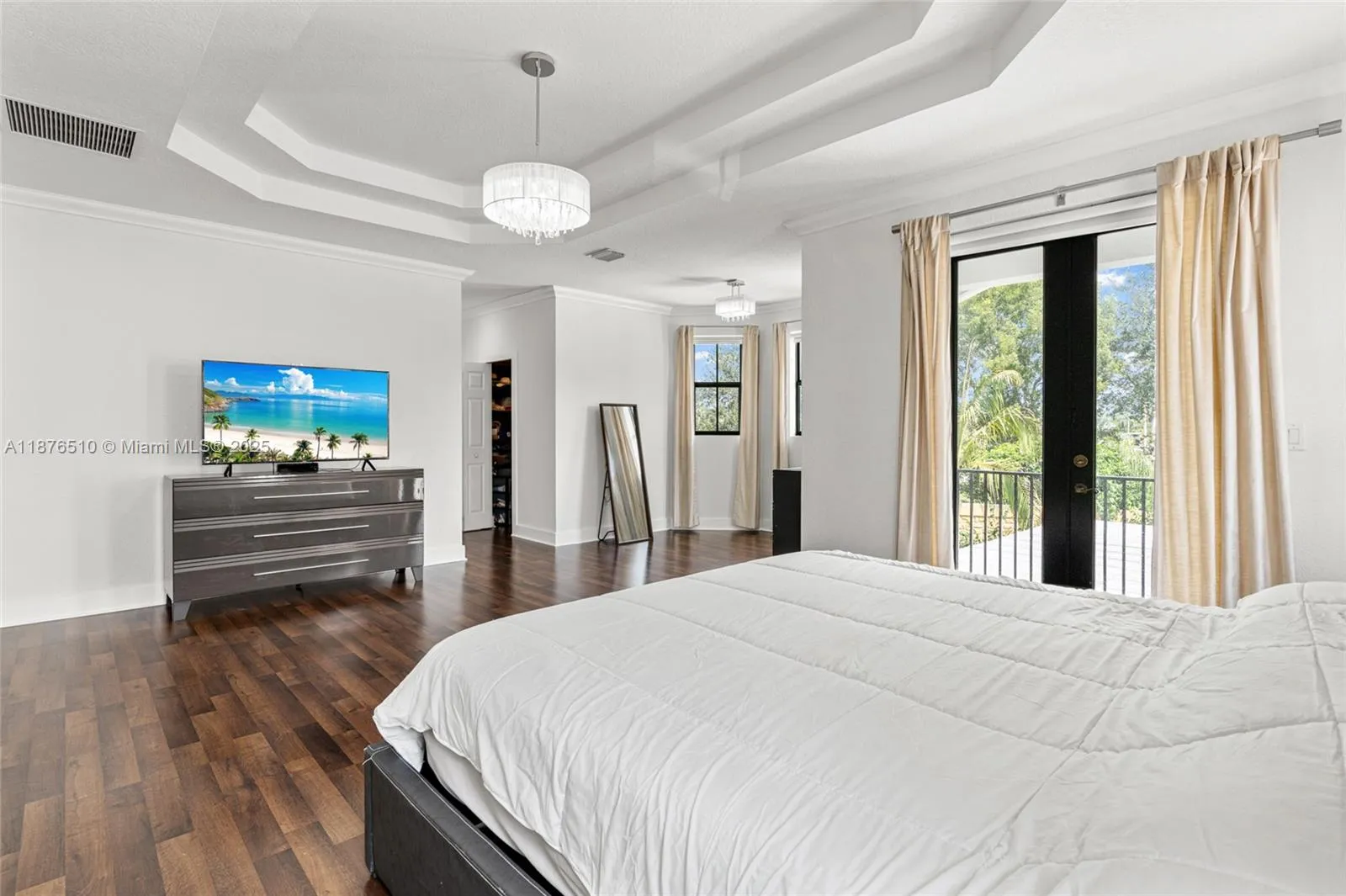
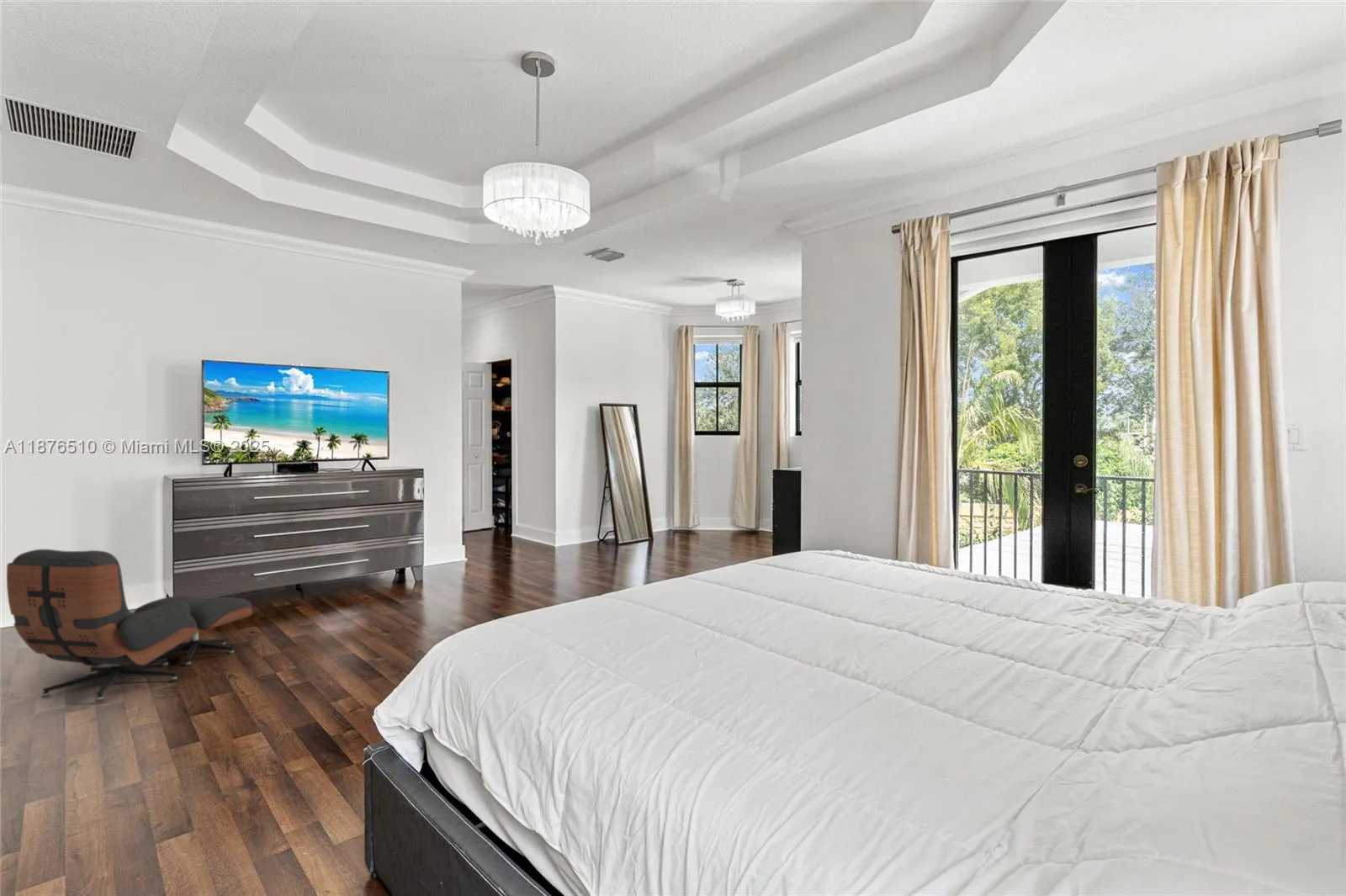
+ lounge chair [6,549,253,702]
